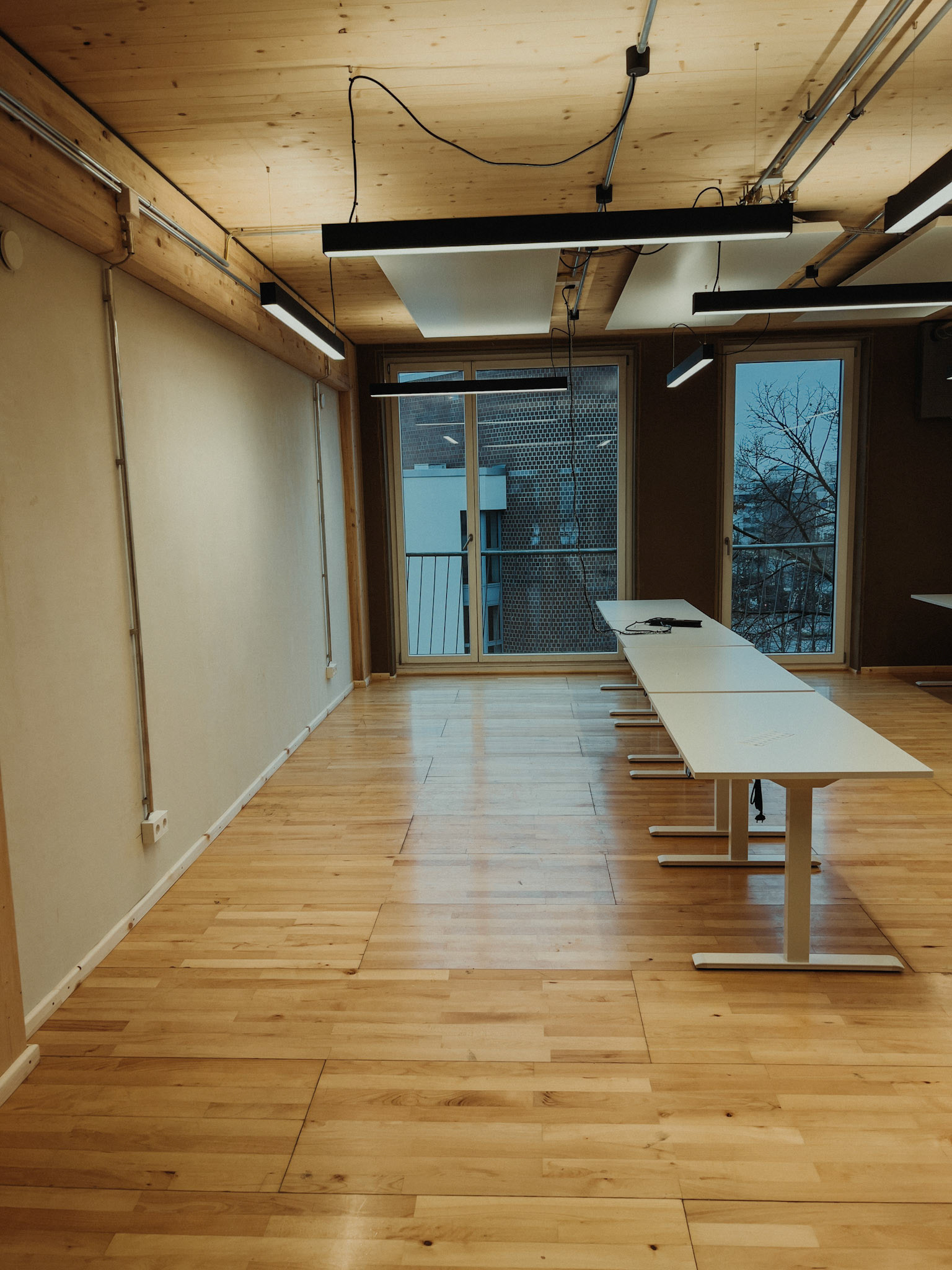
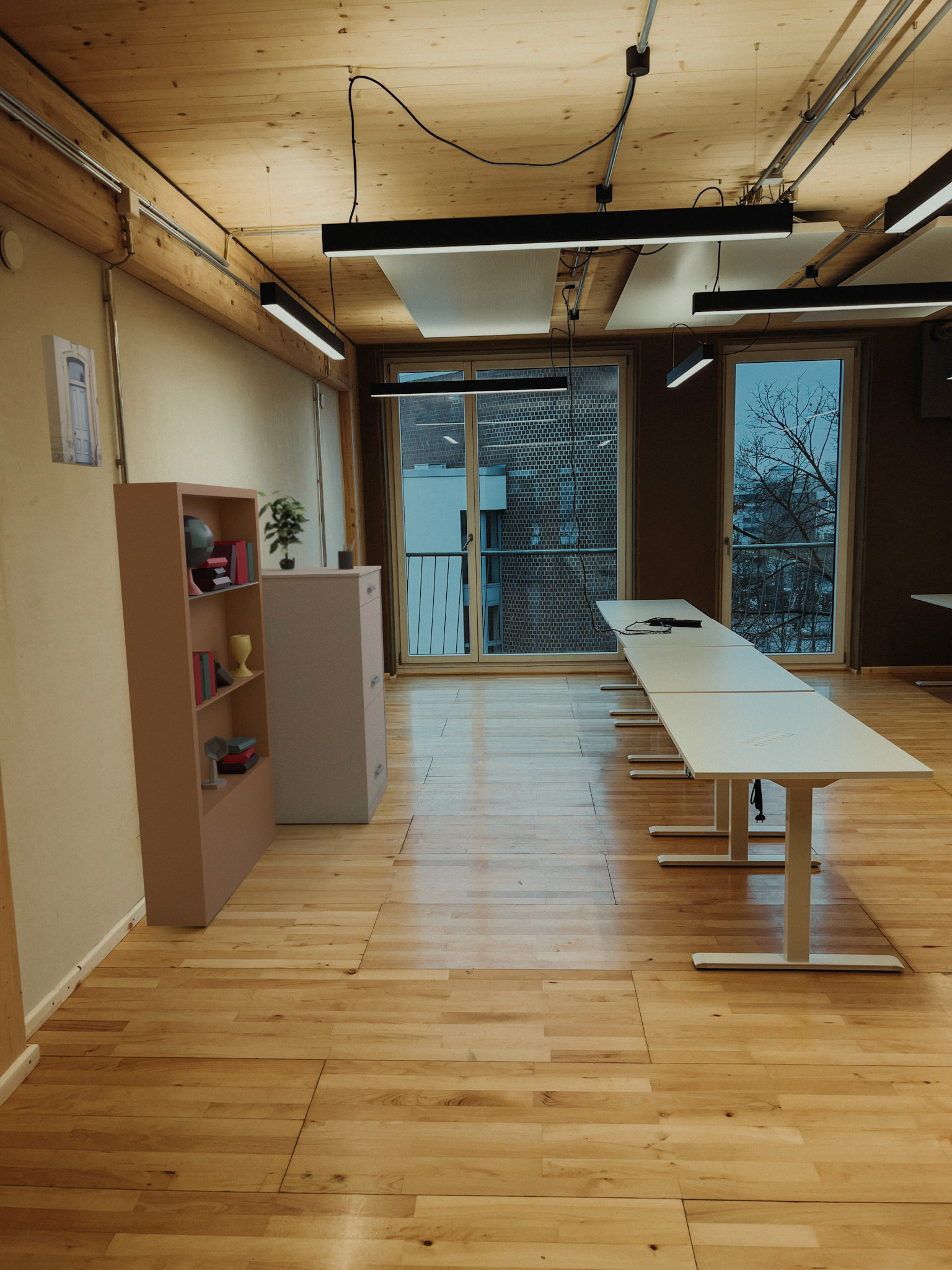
+ wall art [41,334,104,468]
+ pen holder [337,538,356,570]
+ bookcase [112,481,277,927]
+ filing cabinet [262,565,389,824]
+ potted plant [257,490,311,571]
